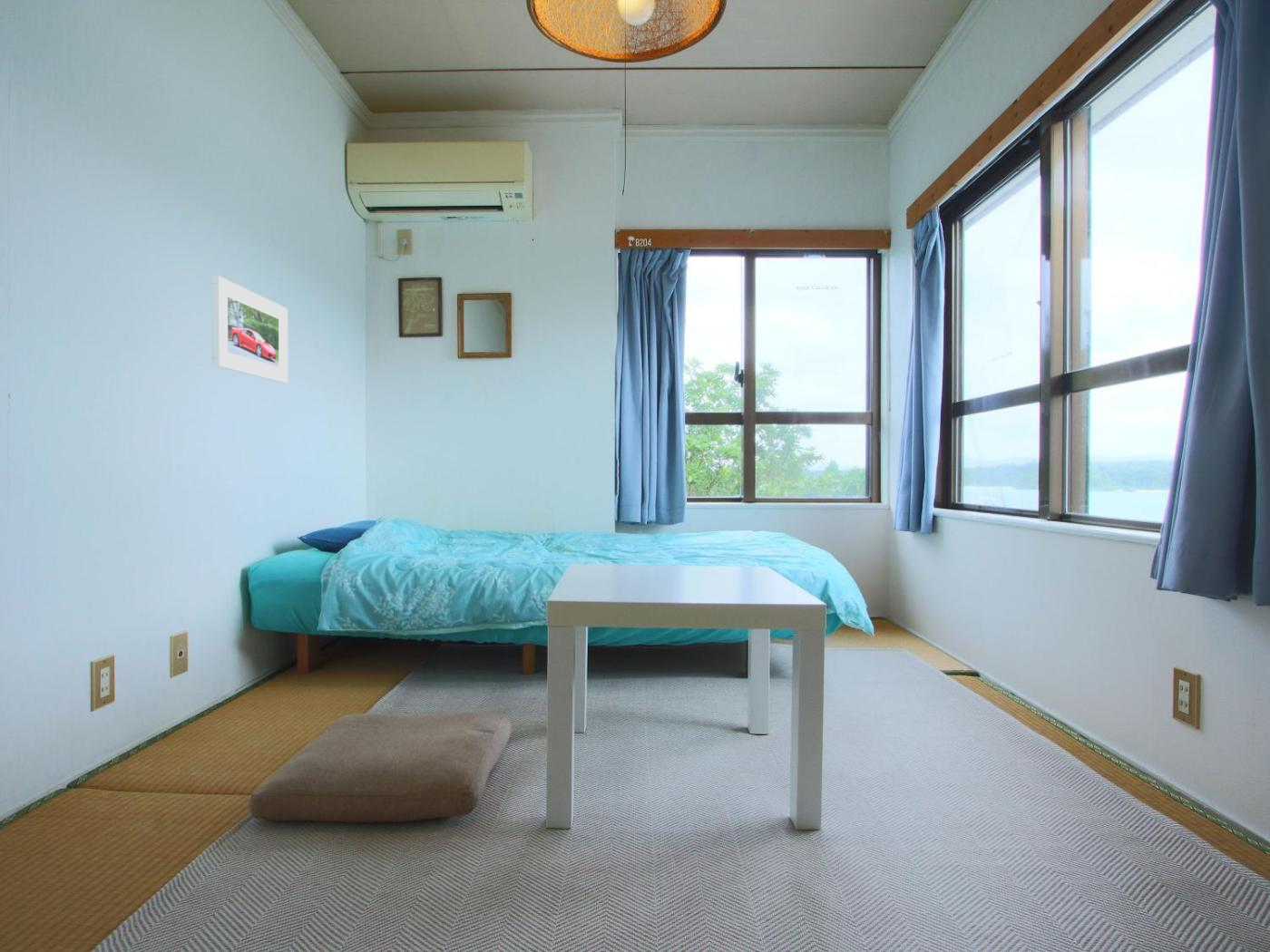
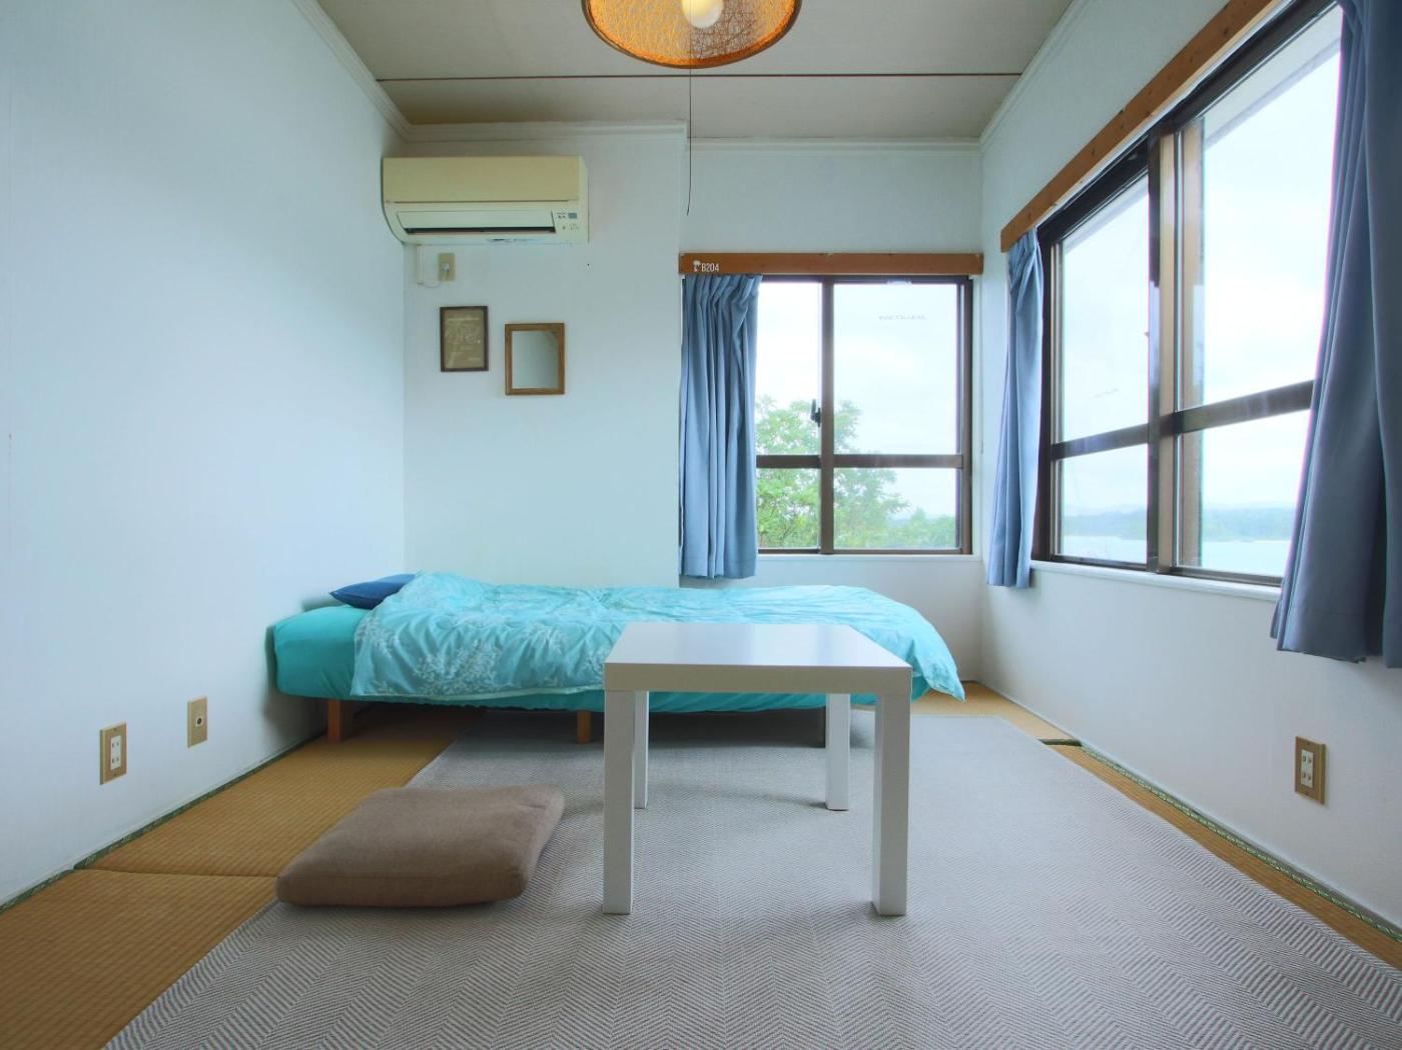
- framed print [211,275,288,384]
